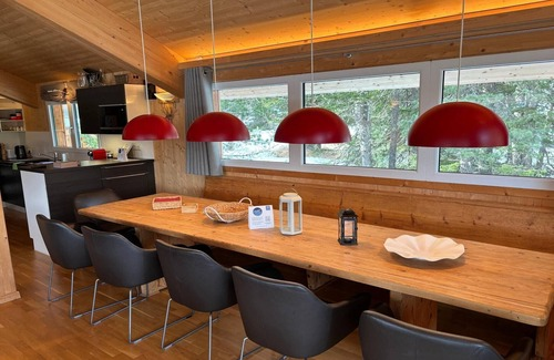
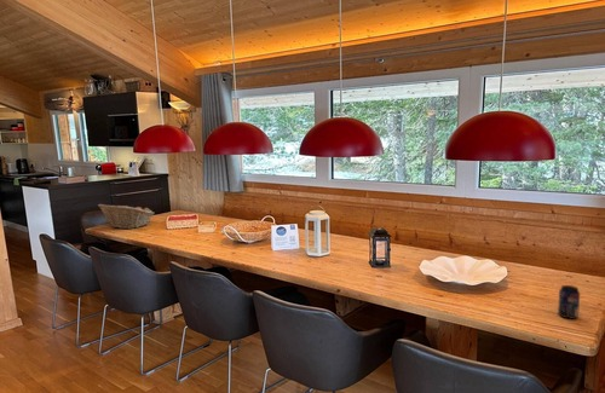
+ fruit basket [97,203,155,230]
+ beverage can [557,284,581,320]
